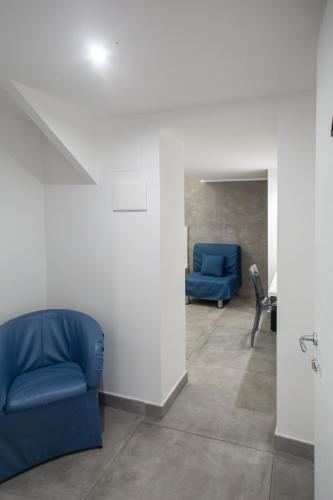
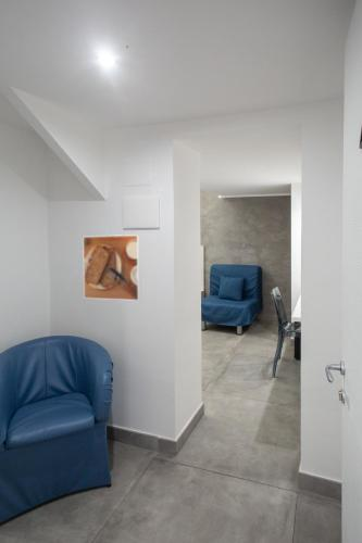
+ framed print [82,233,141,302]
